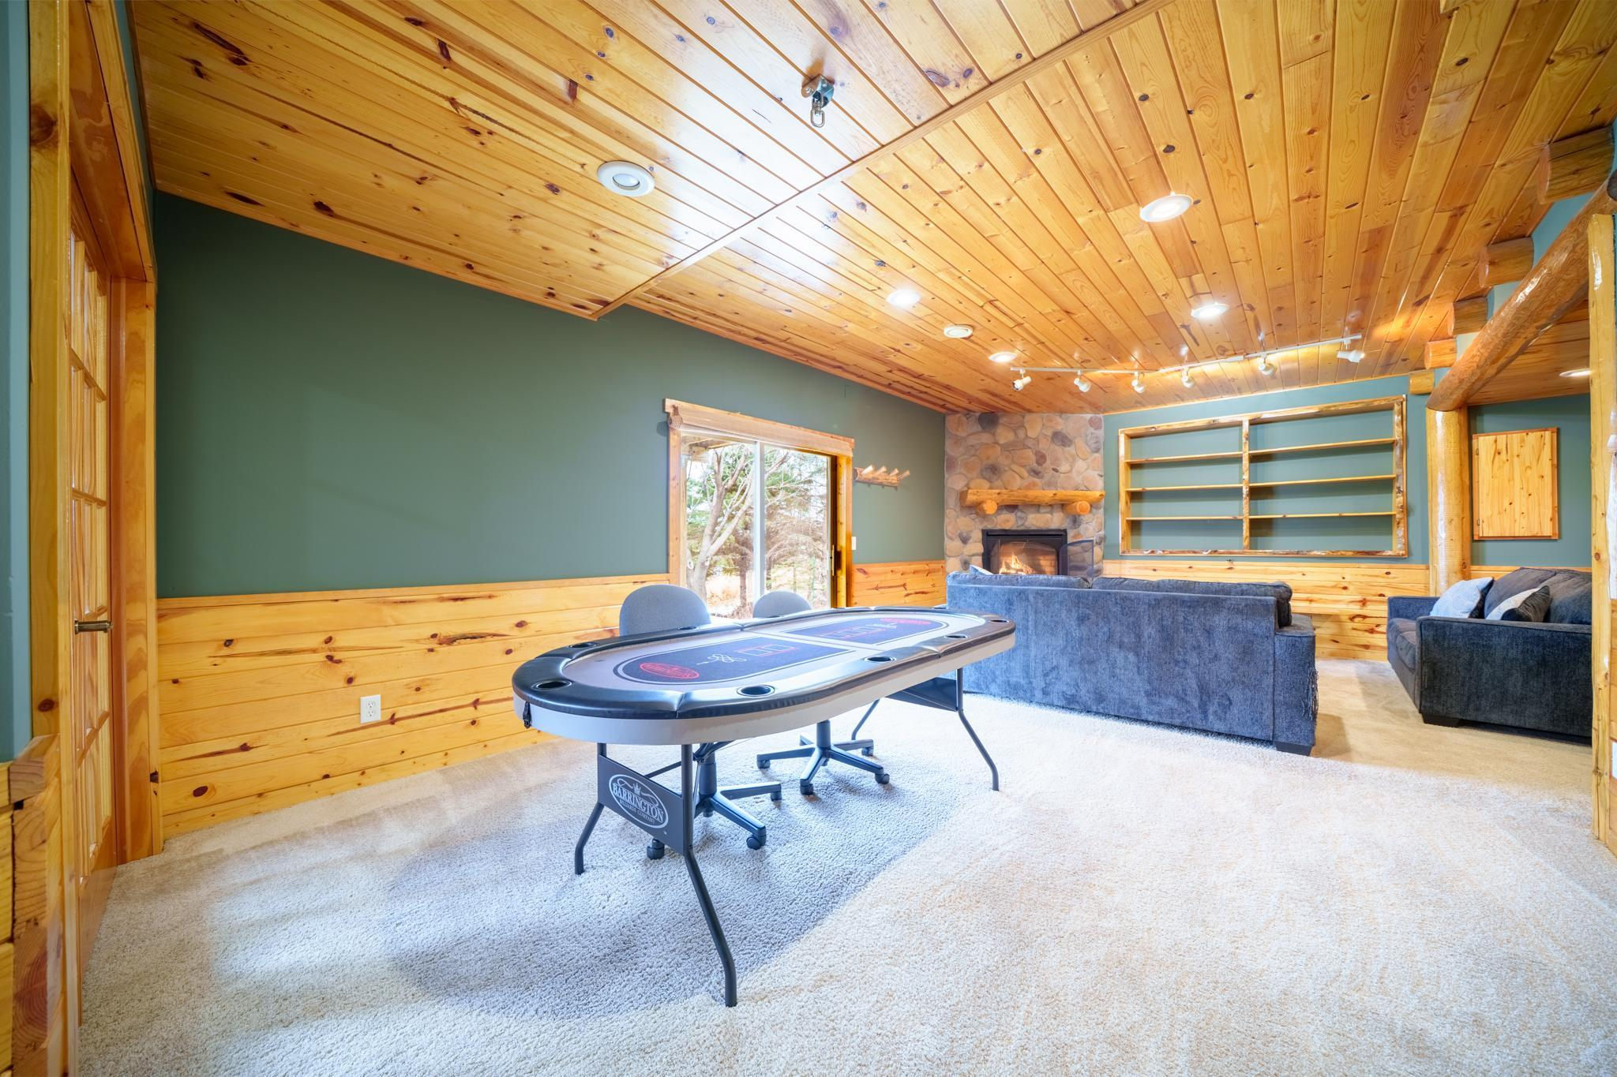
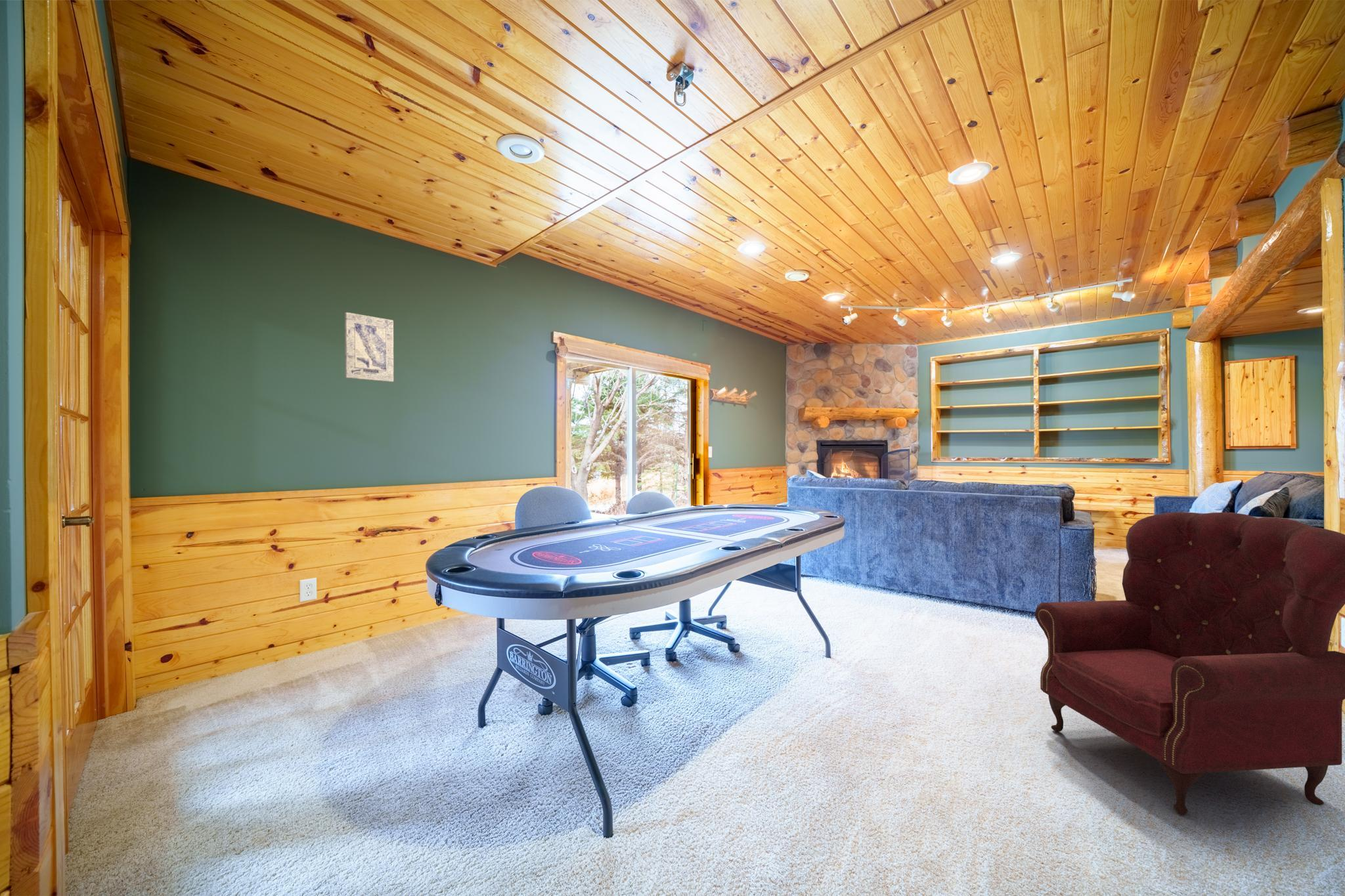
+ wall art [344,312,394,383]
+ armchair [1034,511,1345,815]
